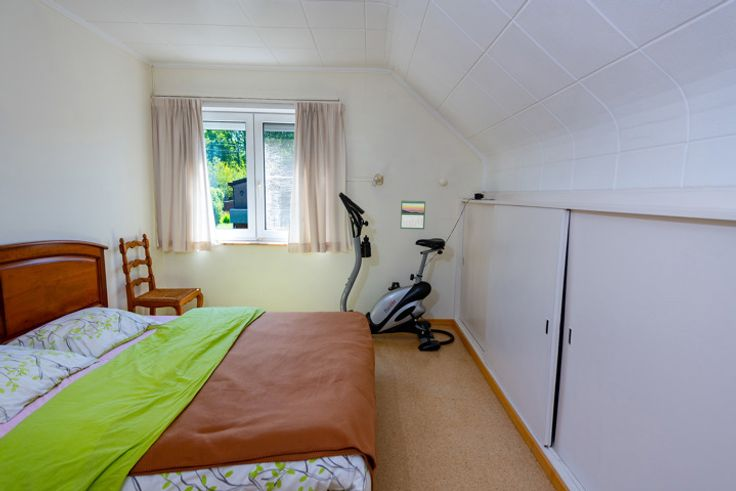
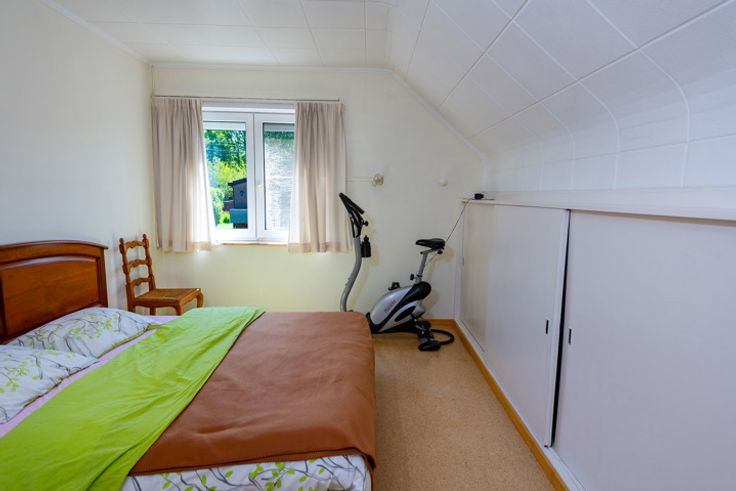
- calendar [399,199,426,230]
